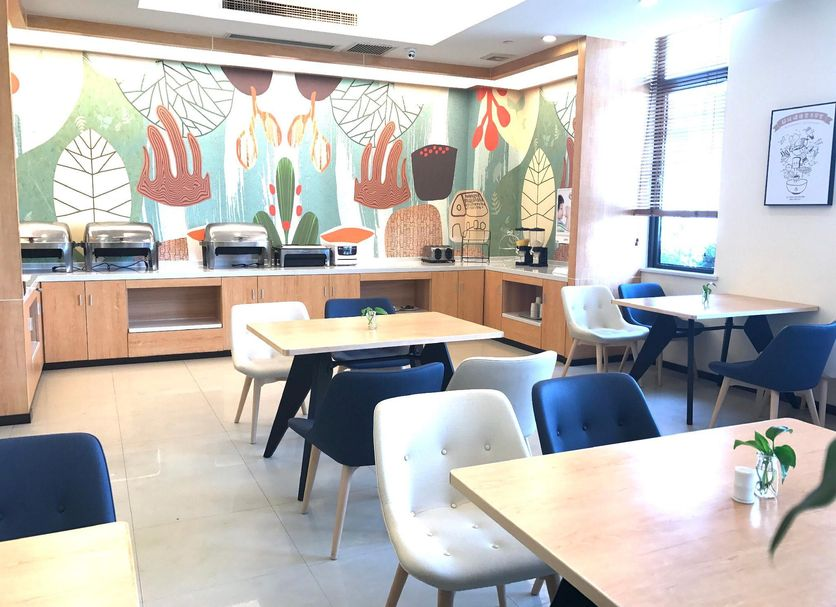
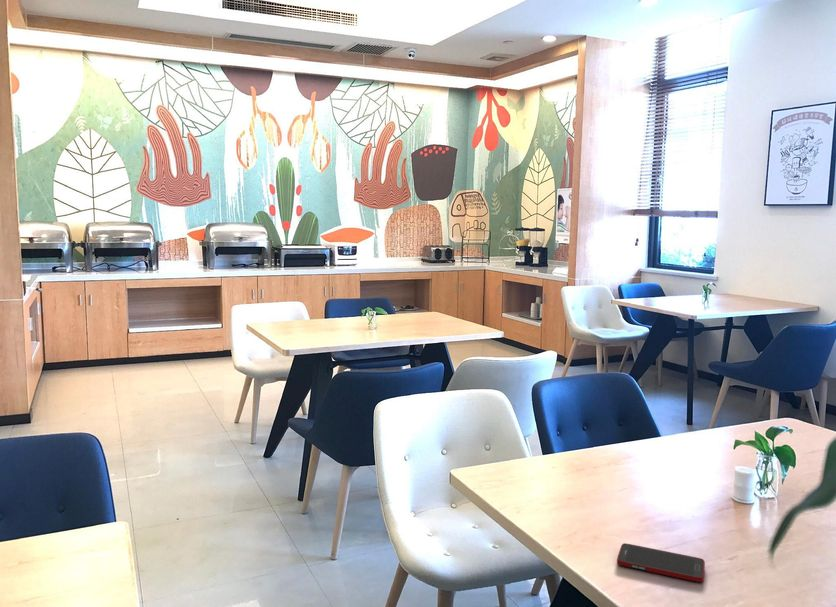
+ cell phone [616,542,706,583]
